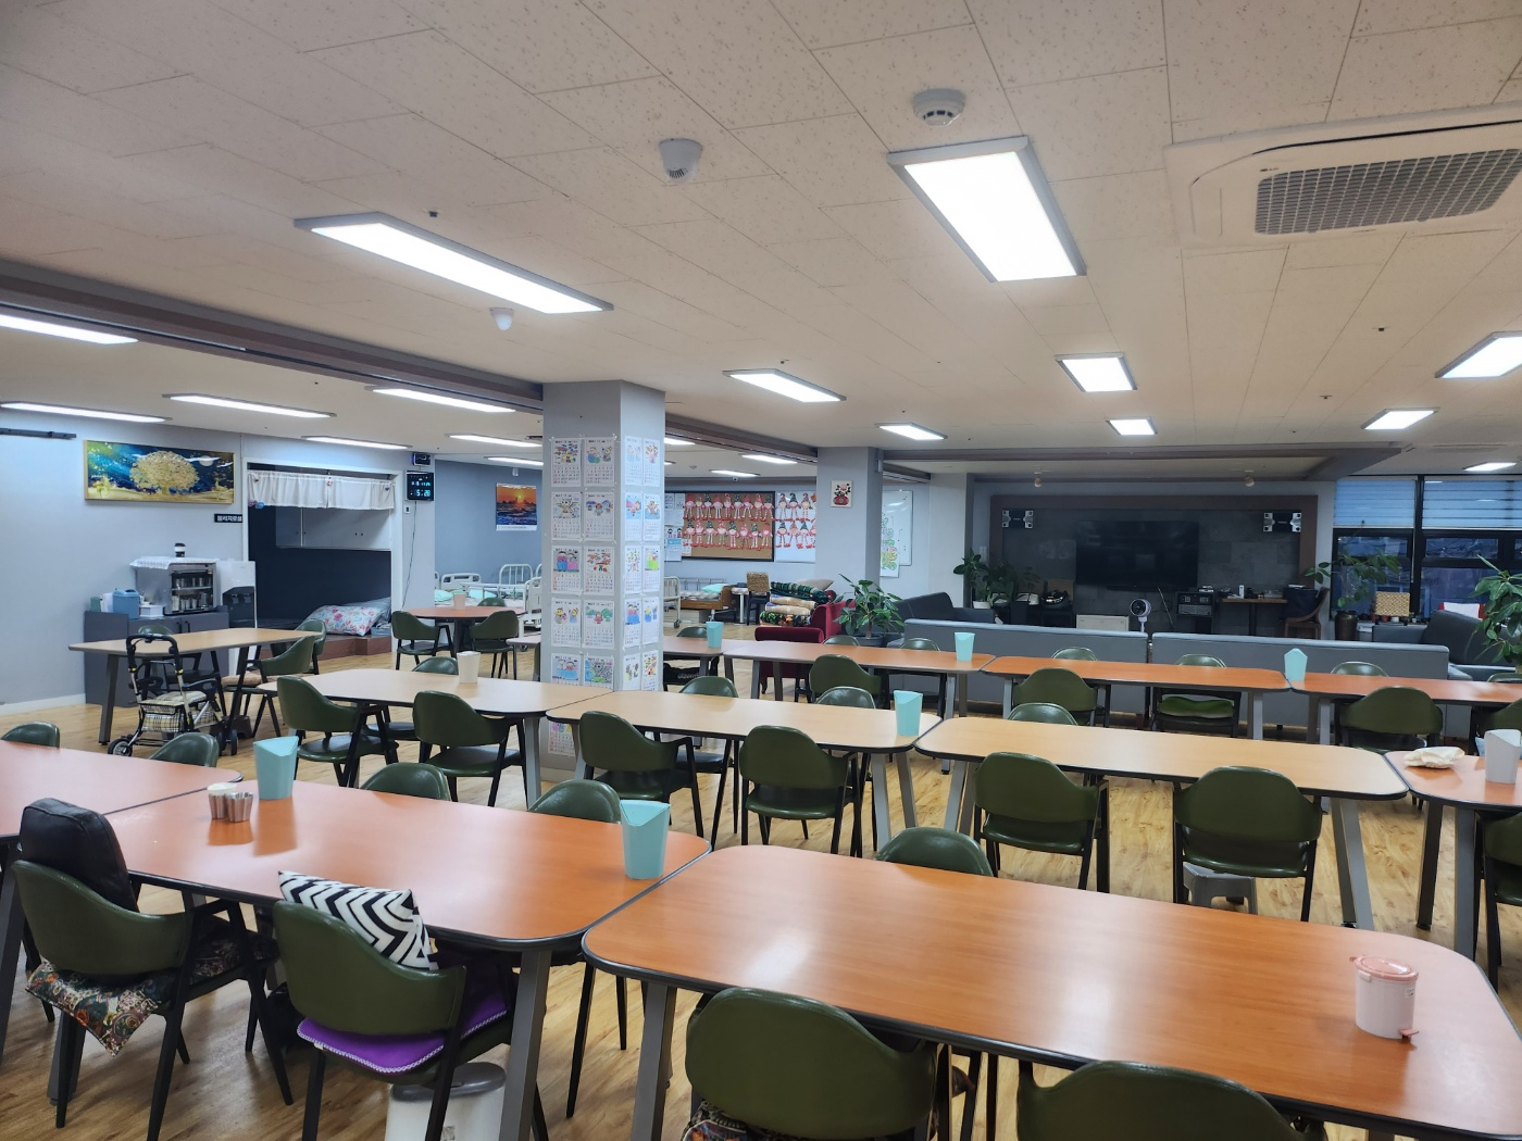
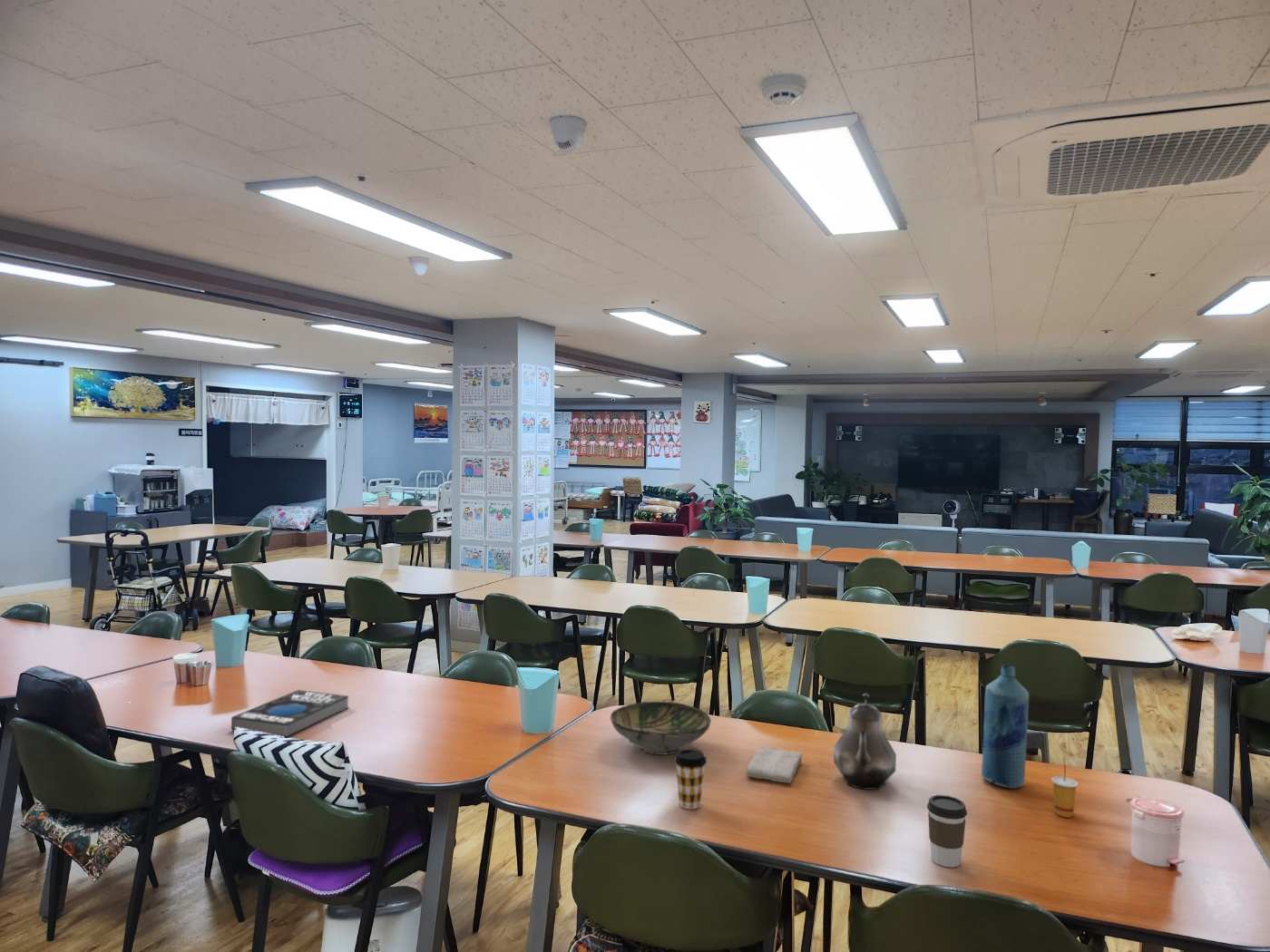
+ drinking cup [1050,756,1079,818]
+ teapot [833,692,897,791]
+ bowl [610,701,712,756]
+ washcloth [746,746,803,784]
+ bottle [981,664,1030,790]
+ coffee cup [926,794,968,869]
+ coffee cup [673,748,708,811]
+ book [230,689,349,738]
